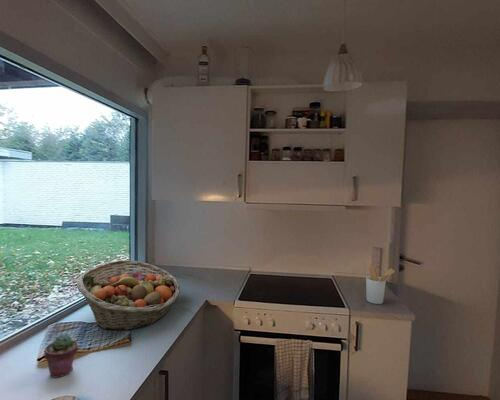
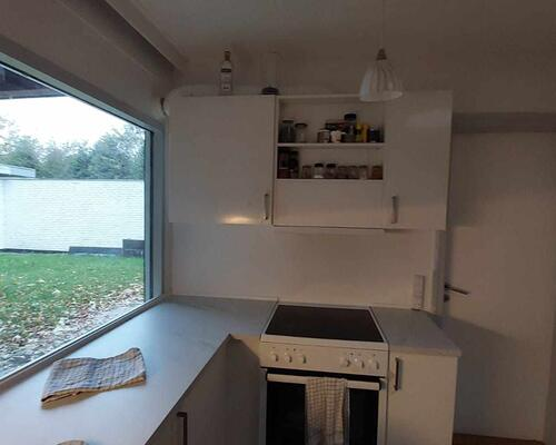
- potted succulent [44,332,79,379]
- utensil holder [365,264,396,305]
- fruit basket [76,259,181,332]
